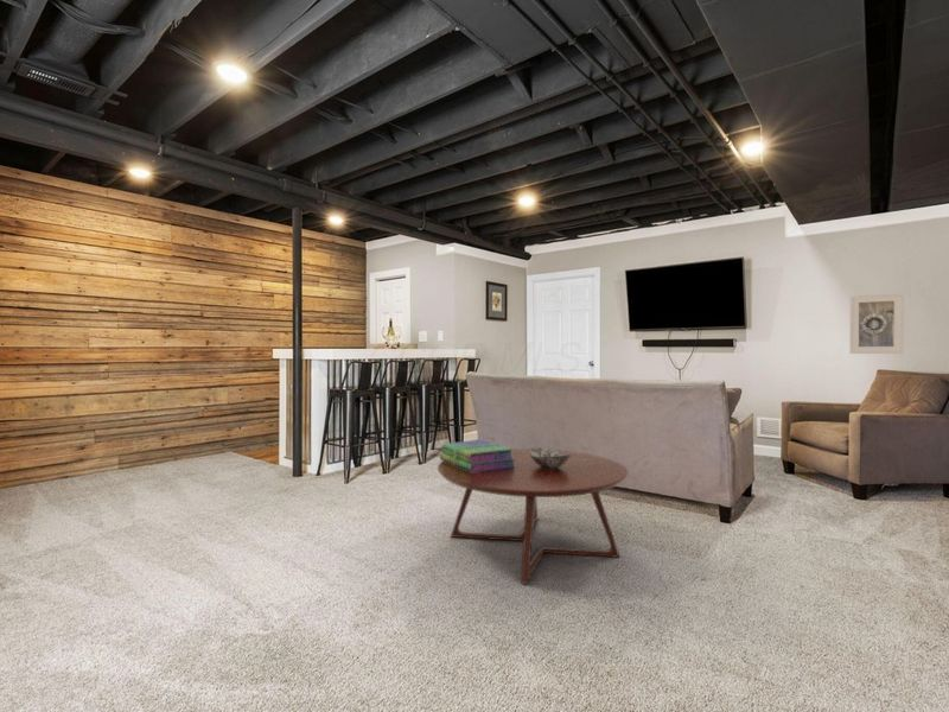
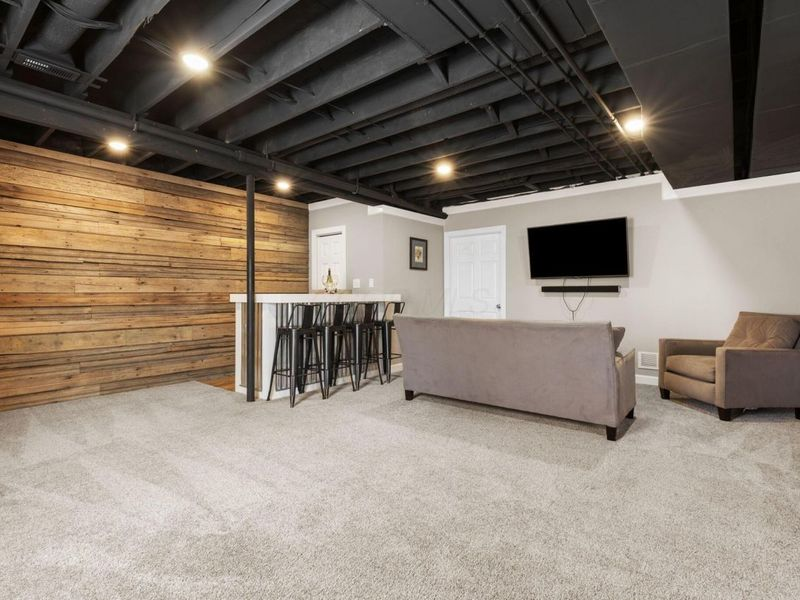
- stack of books [439,439,515,472]
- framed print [848,292,905,355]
- coffee table [437,447,629,585]
- decorative bowl [529,446,571,469]
